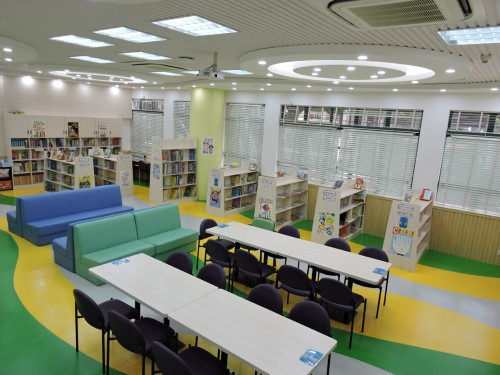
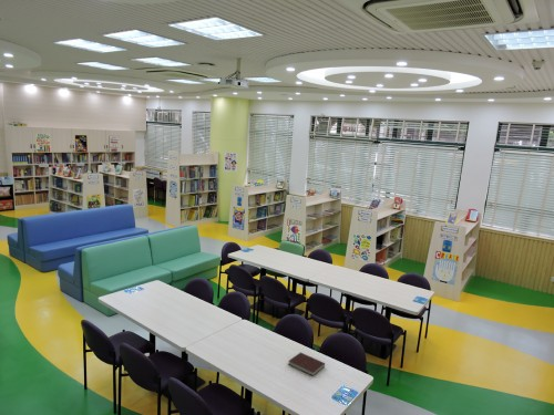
+ notebook [288,352,326,377]
